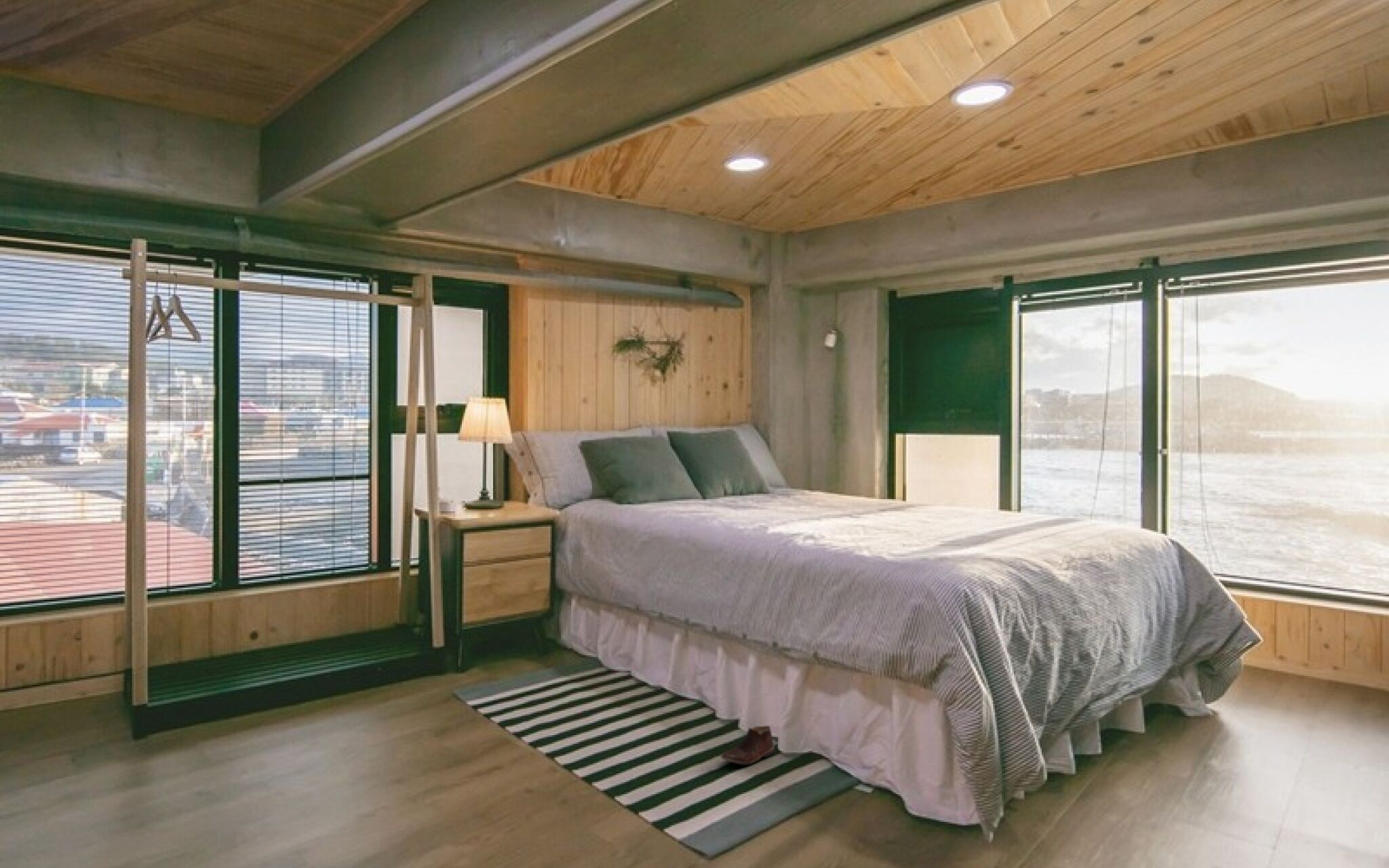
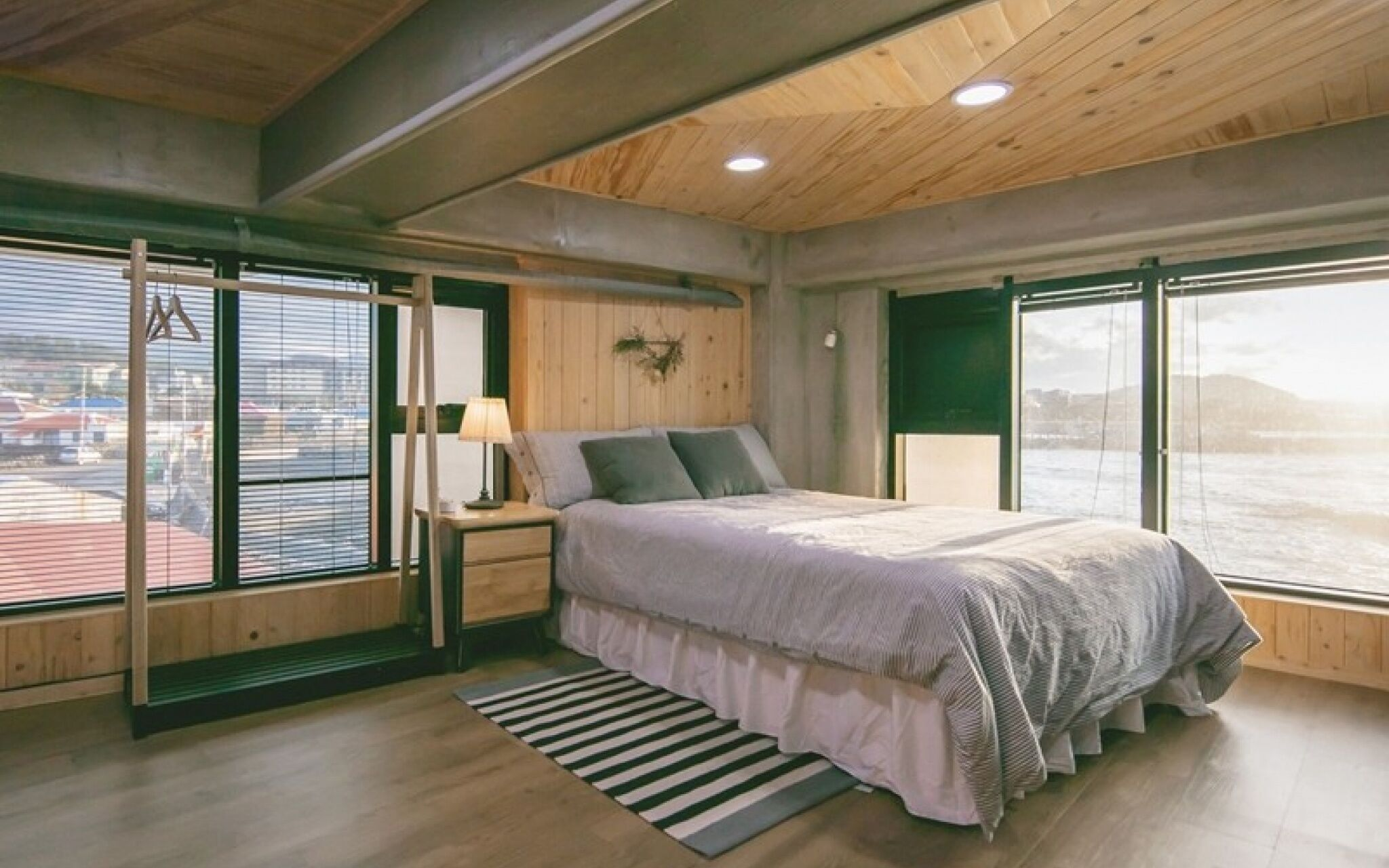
- shoe [720,725,775,766]
